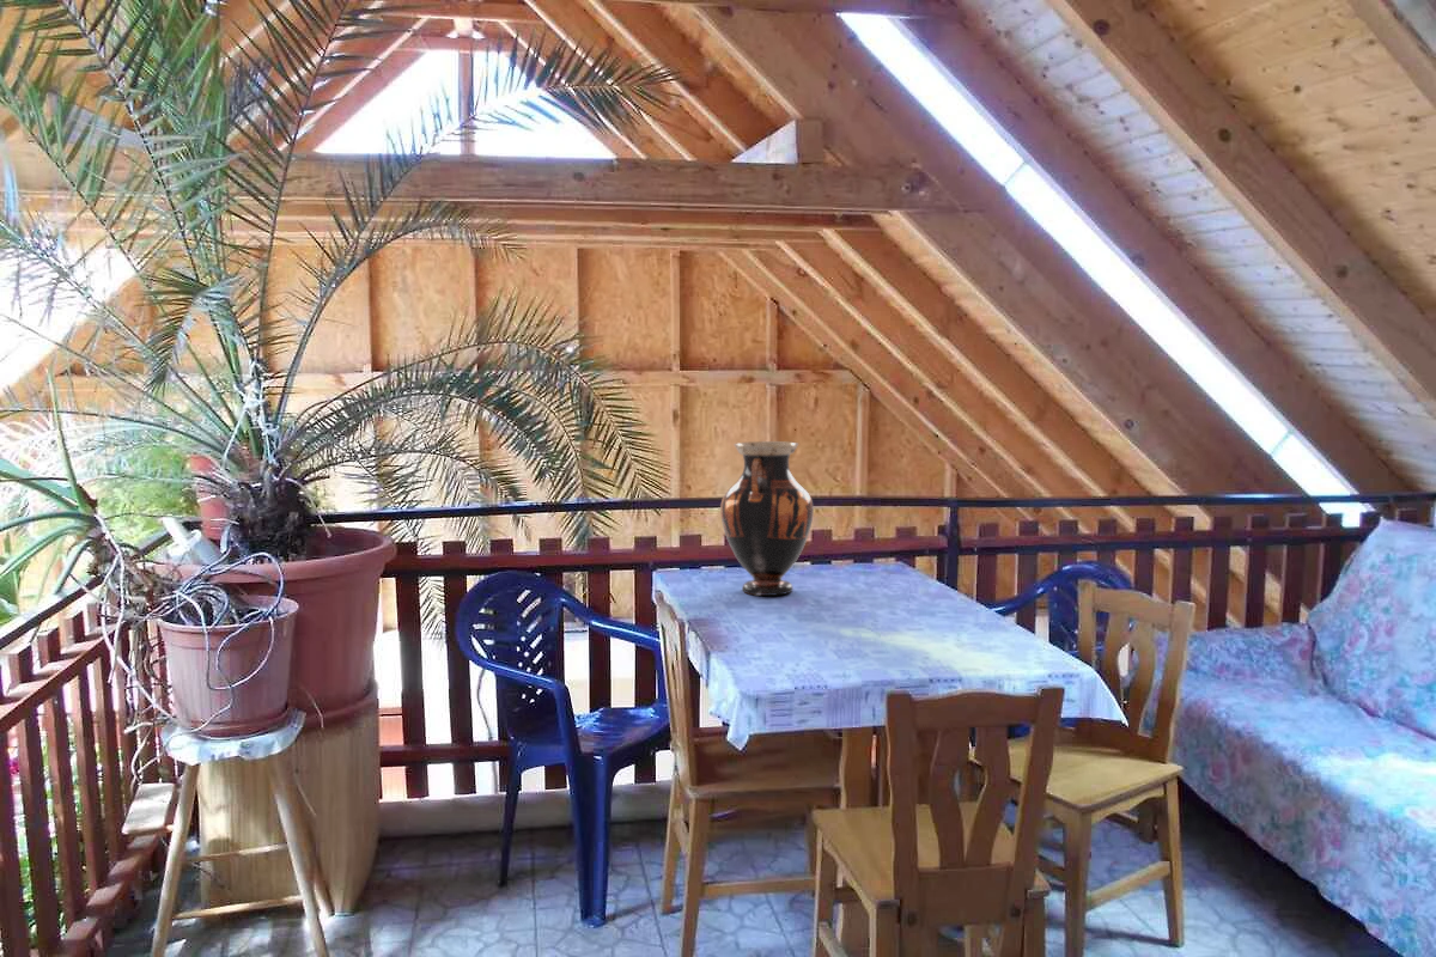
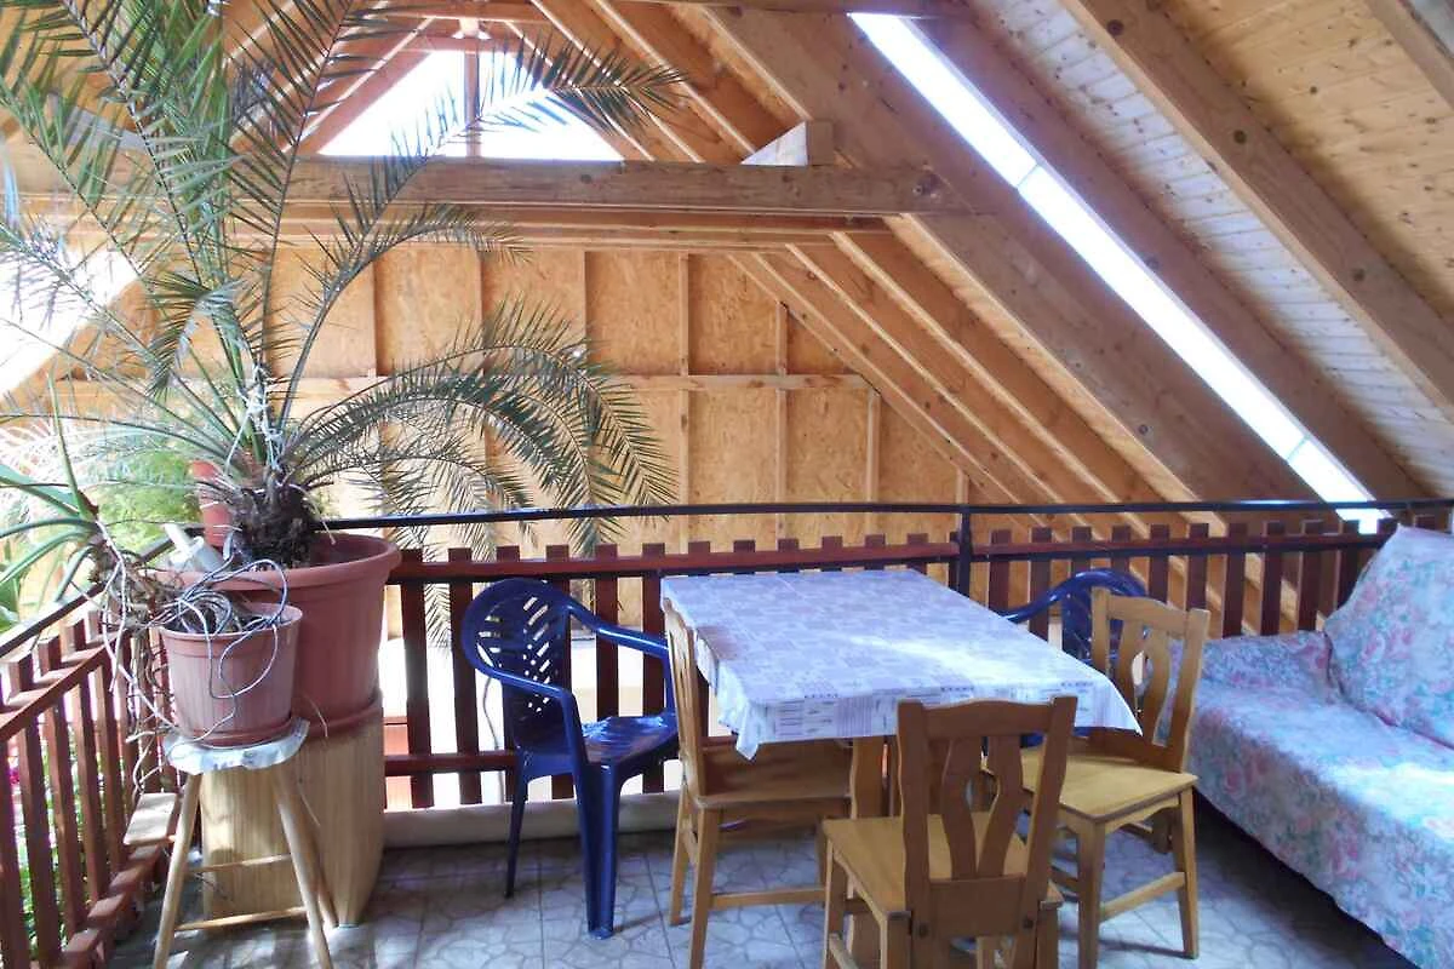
- vase [719,440,815,597]
